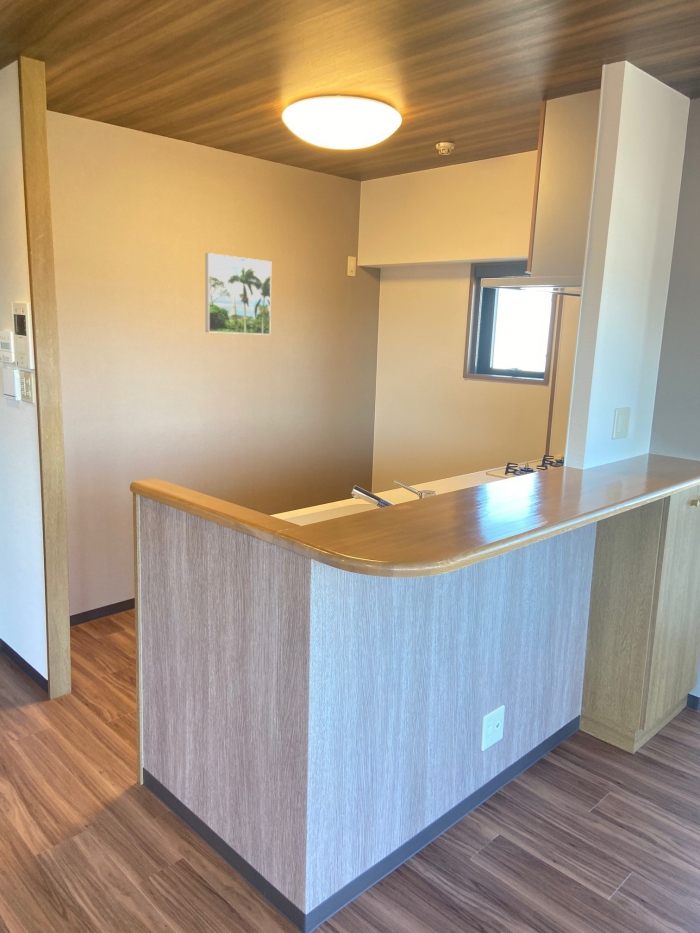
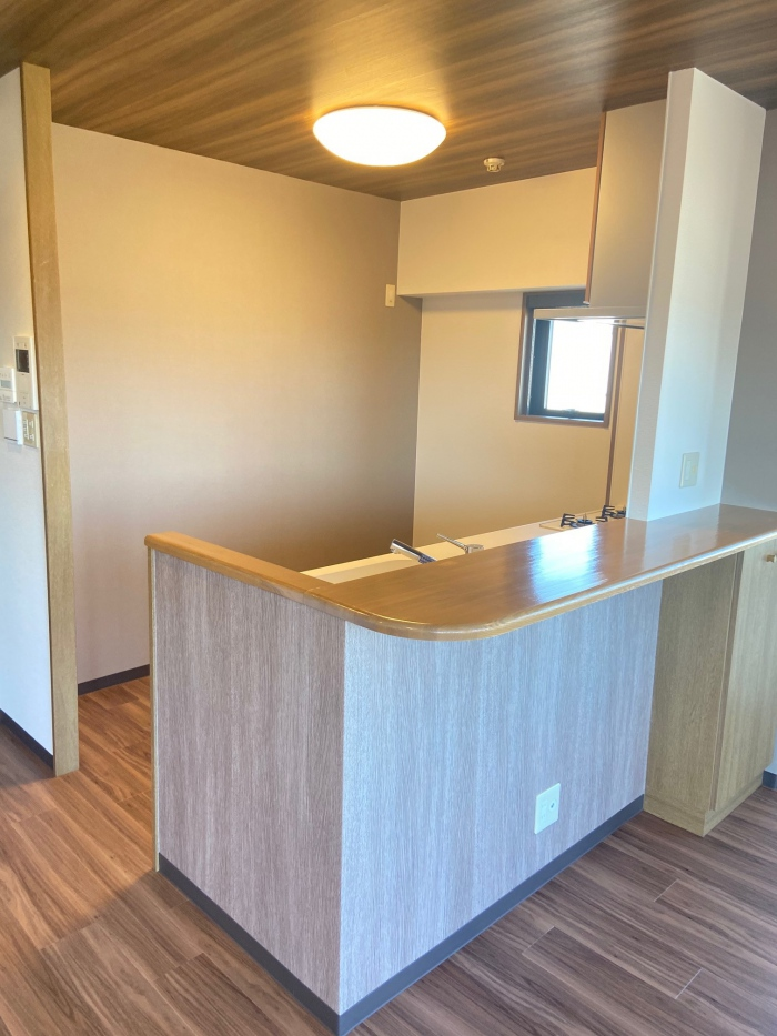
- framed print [205,252,272,336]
